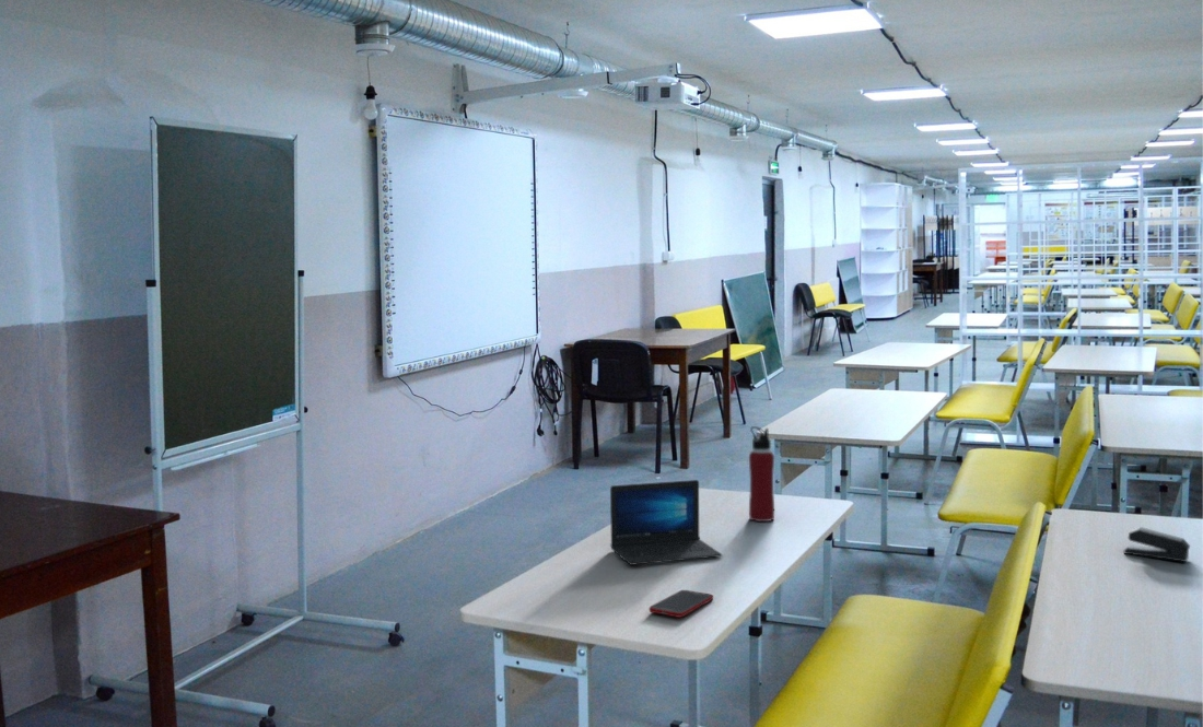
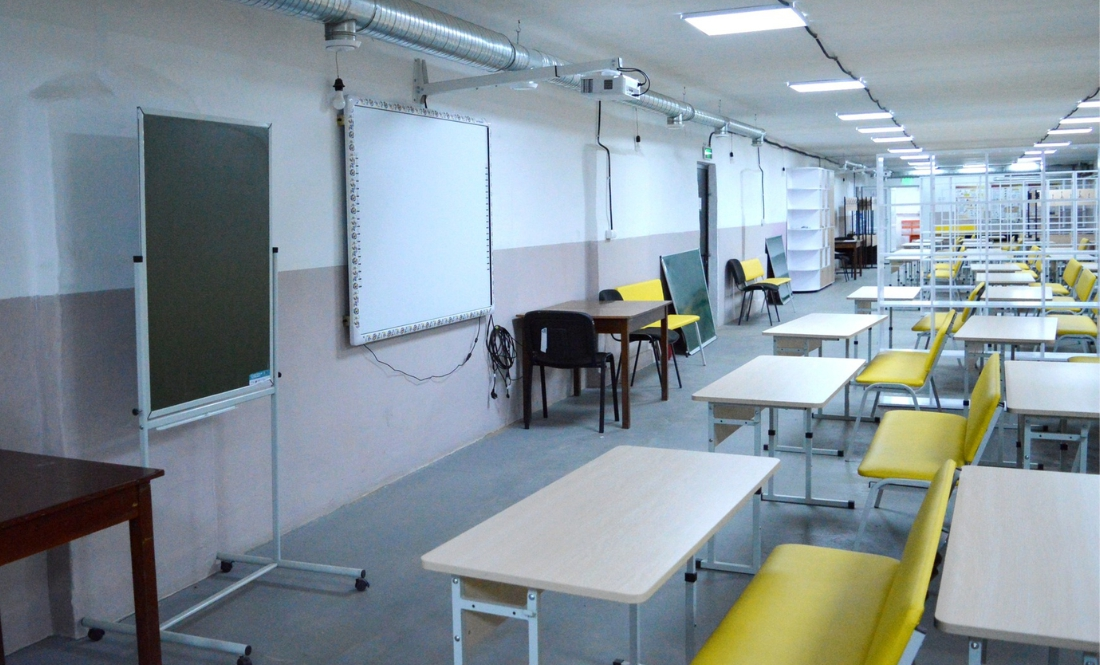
- cell phone [649,589,714,619]
- stapler [1123,526,1191,563]
- laptop [609,479,723,566]
- water bottle [748,425,775,523]
